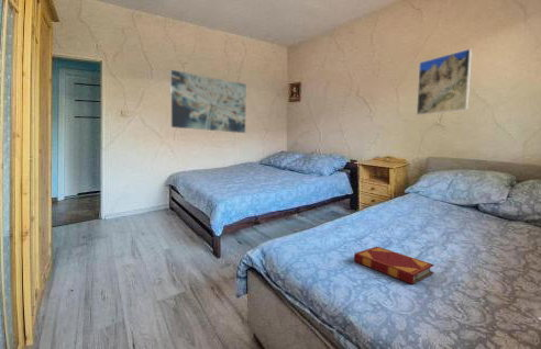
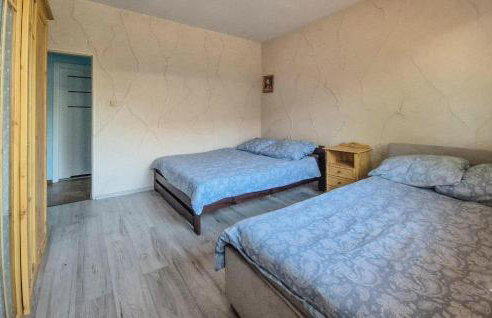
- wall art [169,69,247,134]
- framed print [416,47,473,116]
- hardback book [353,246,435,285]
